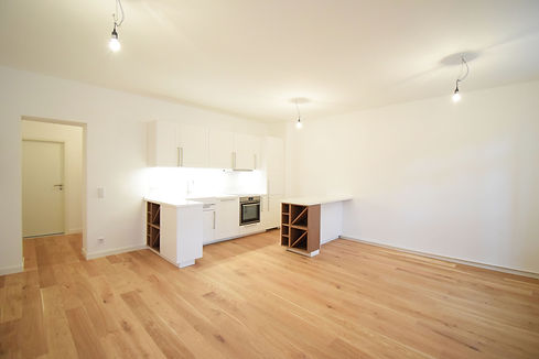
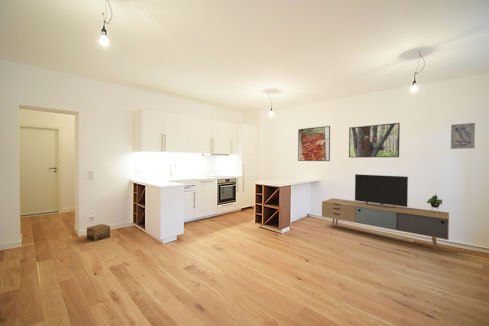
+ cardboard box [86,223,111,242]
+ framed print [348,122,401,158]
+ wall art [450,122,476,150]
+ media console [321,173,450,251]
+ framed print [297,125,331,162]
